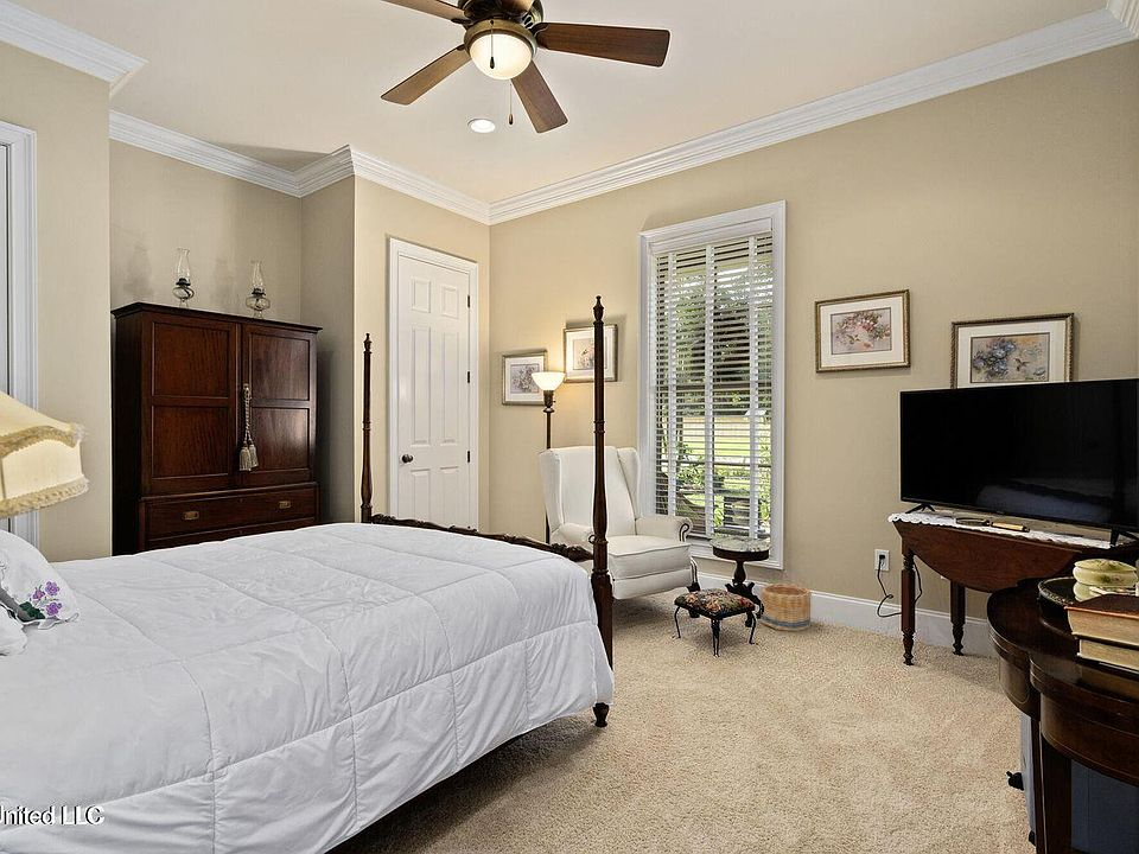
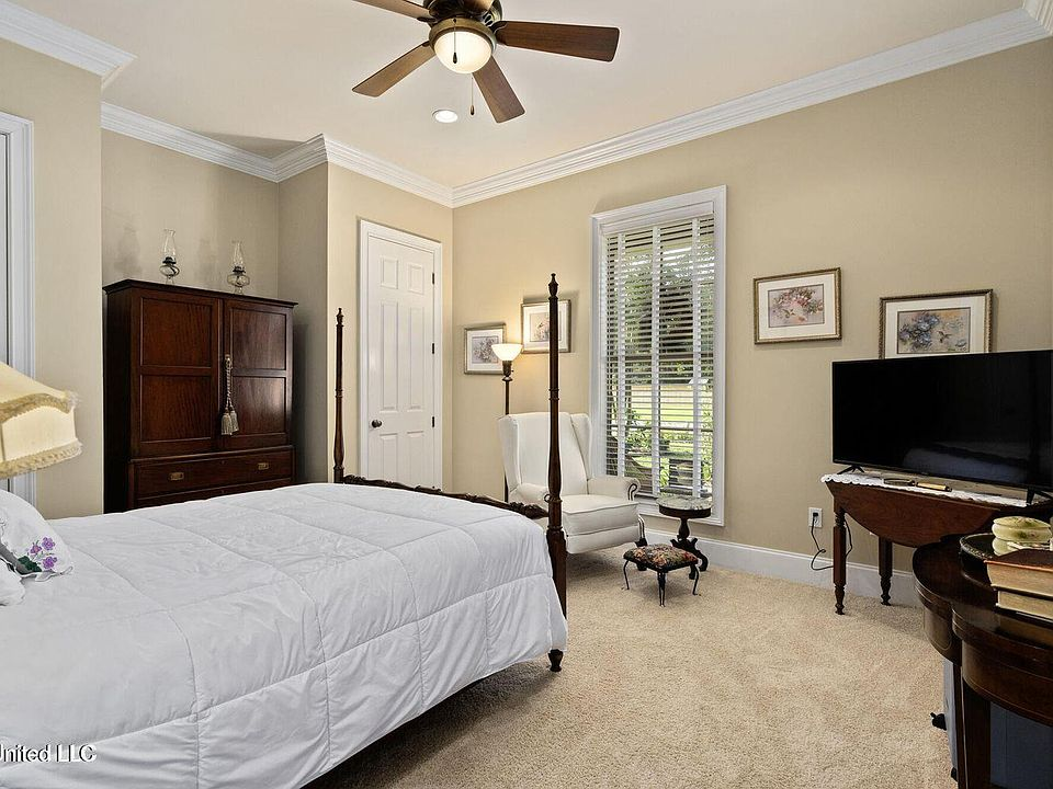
- basket [759,582,813,632]
